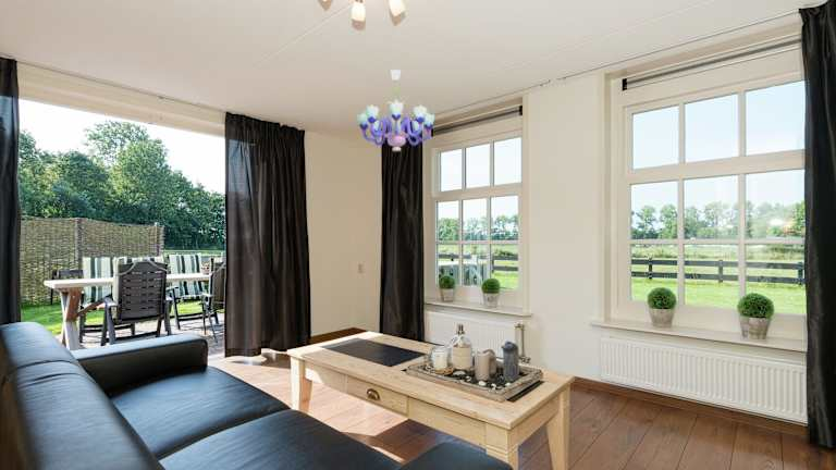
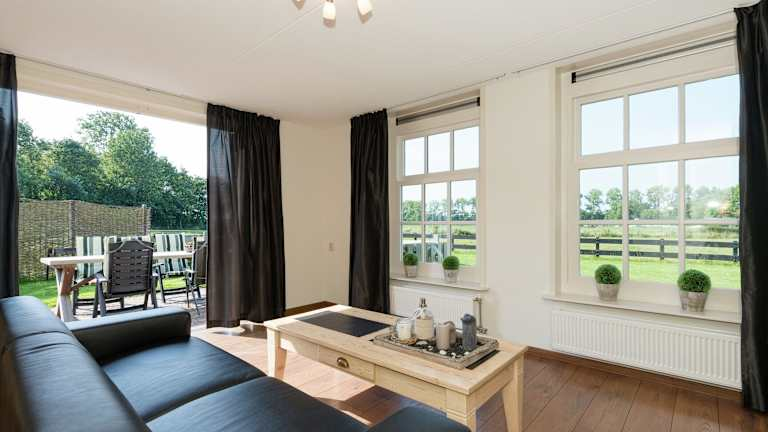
- chandelier [356,69,435,152]
